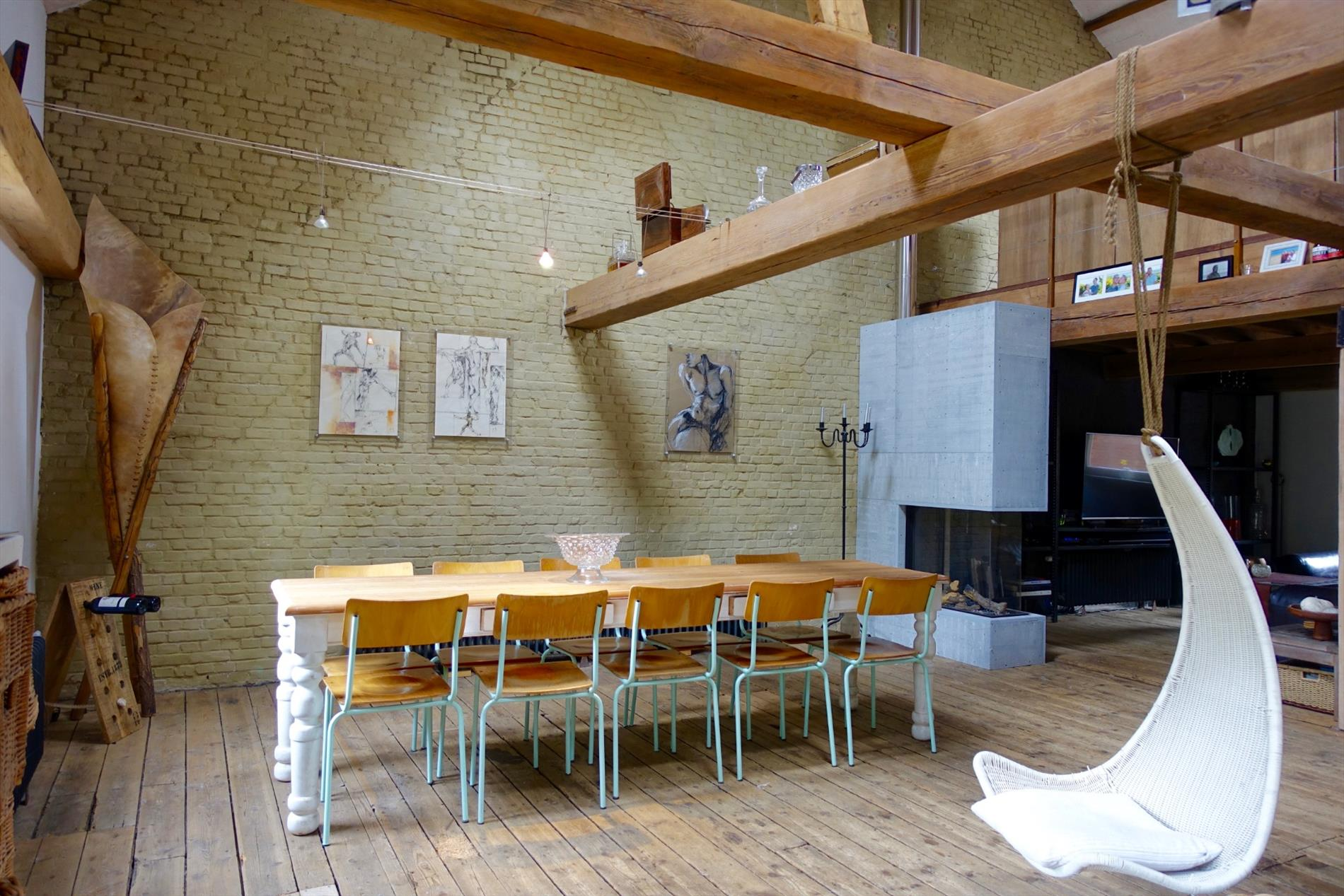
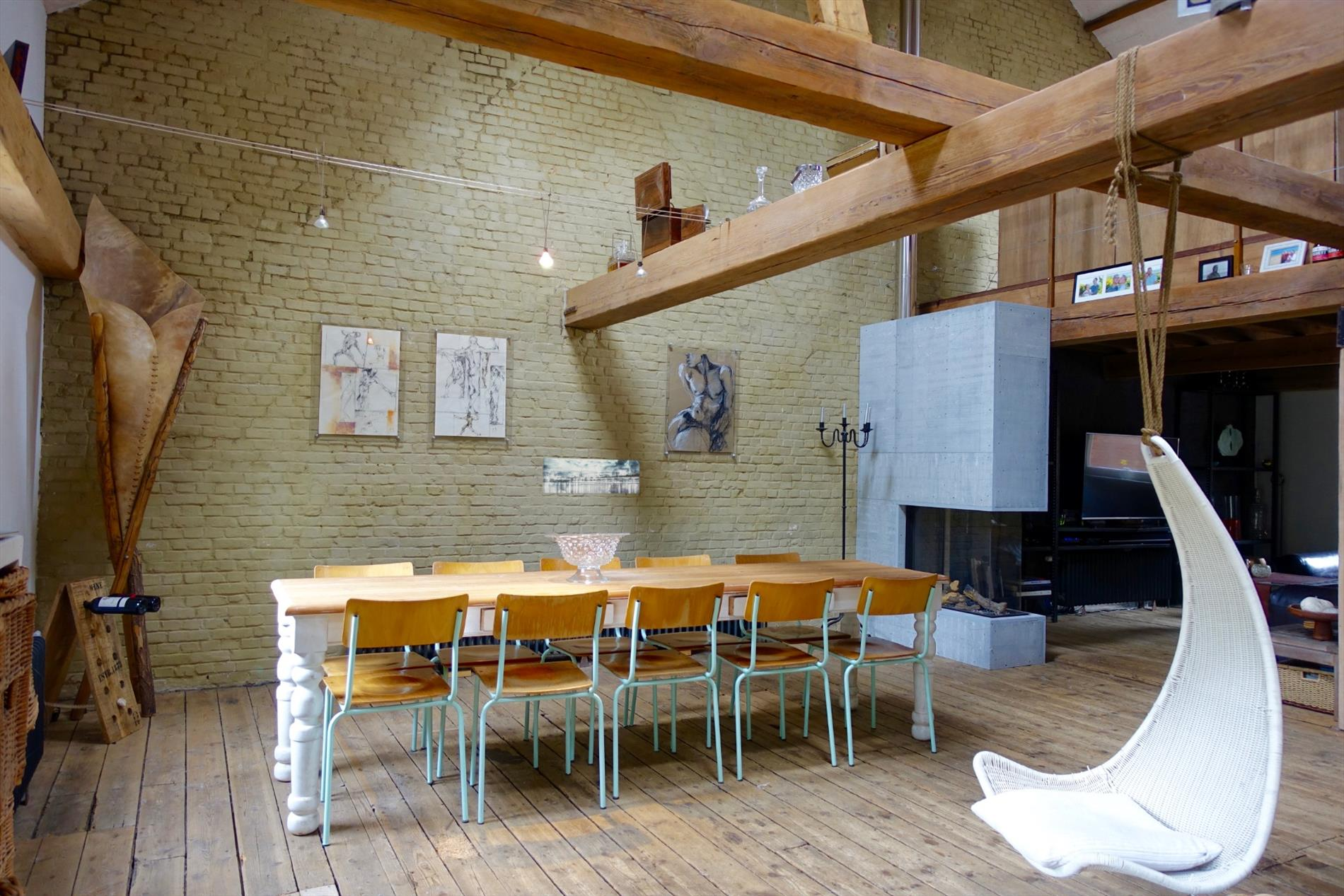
+ wall art [541,458,641,494]
